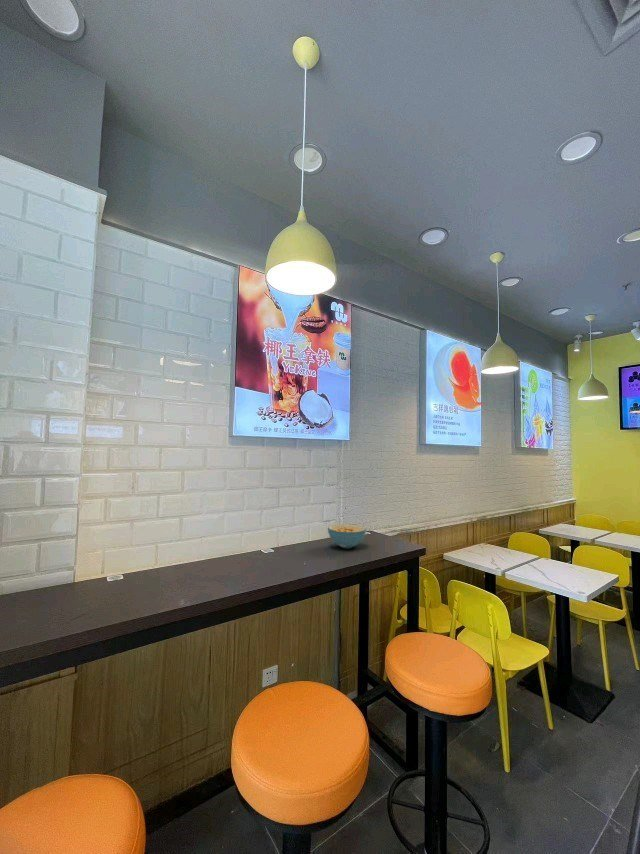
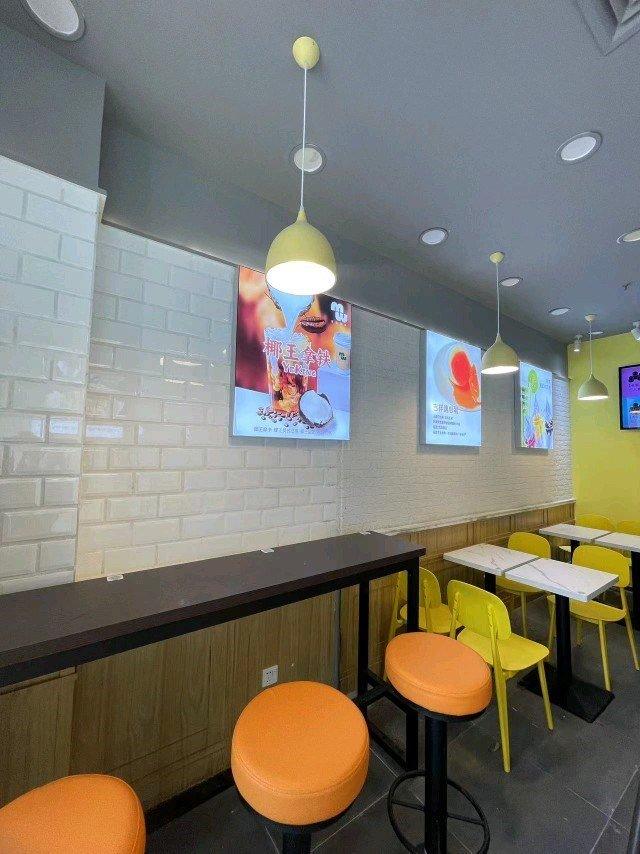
- cereal bowl [327,523,367,549]
